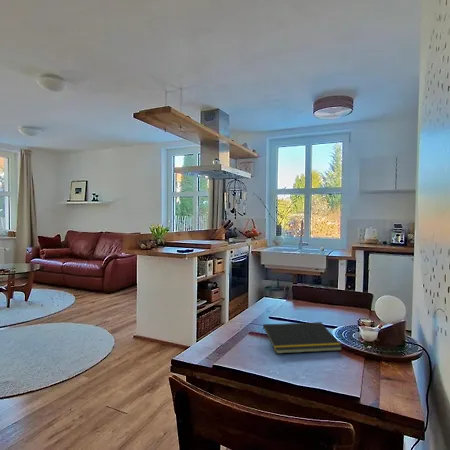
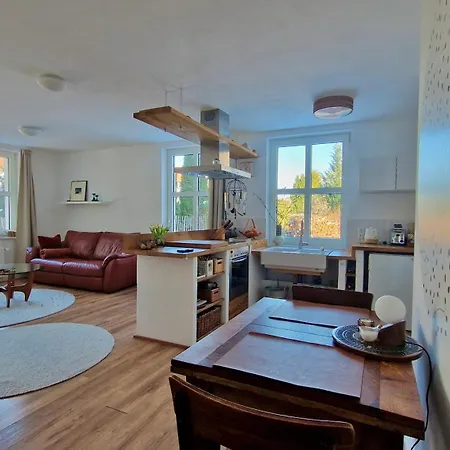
- notepad [260,321,343,355]
